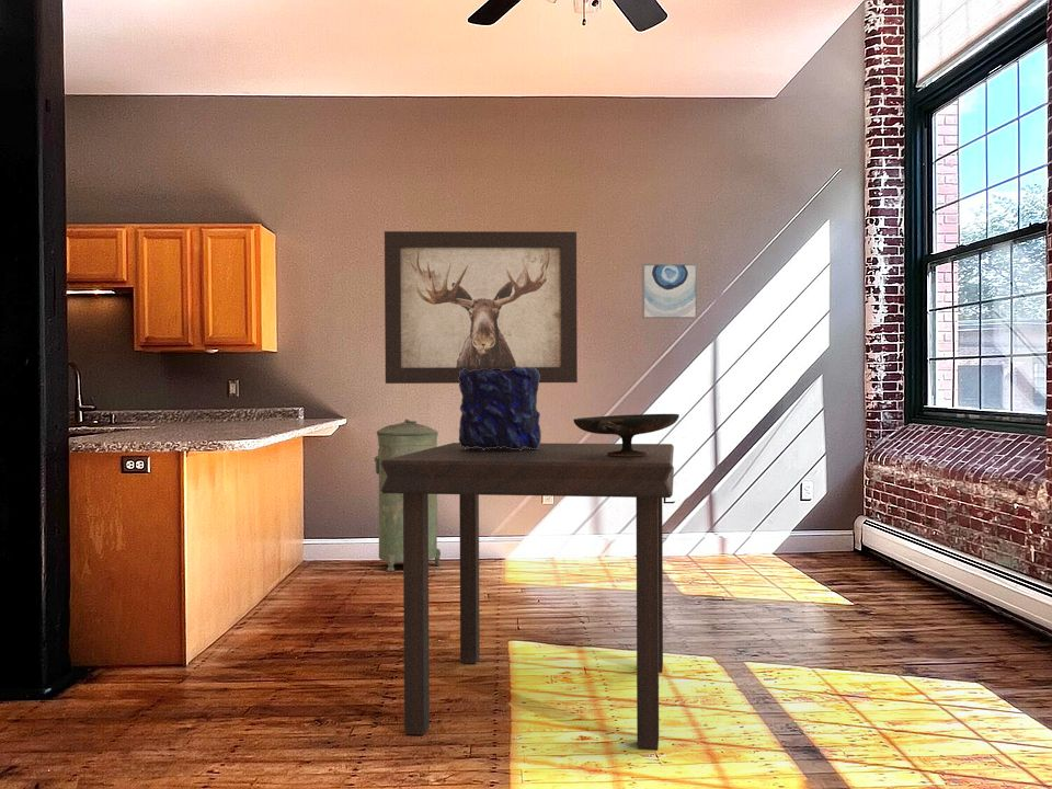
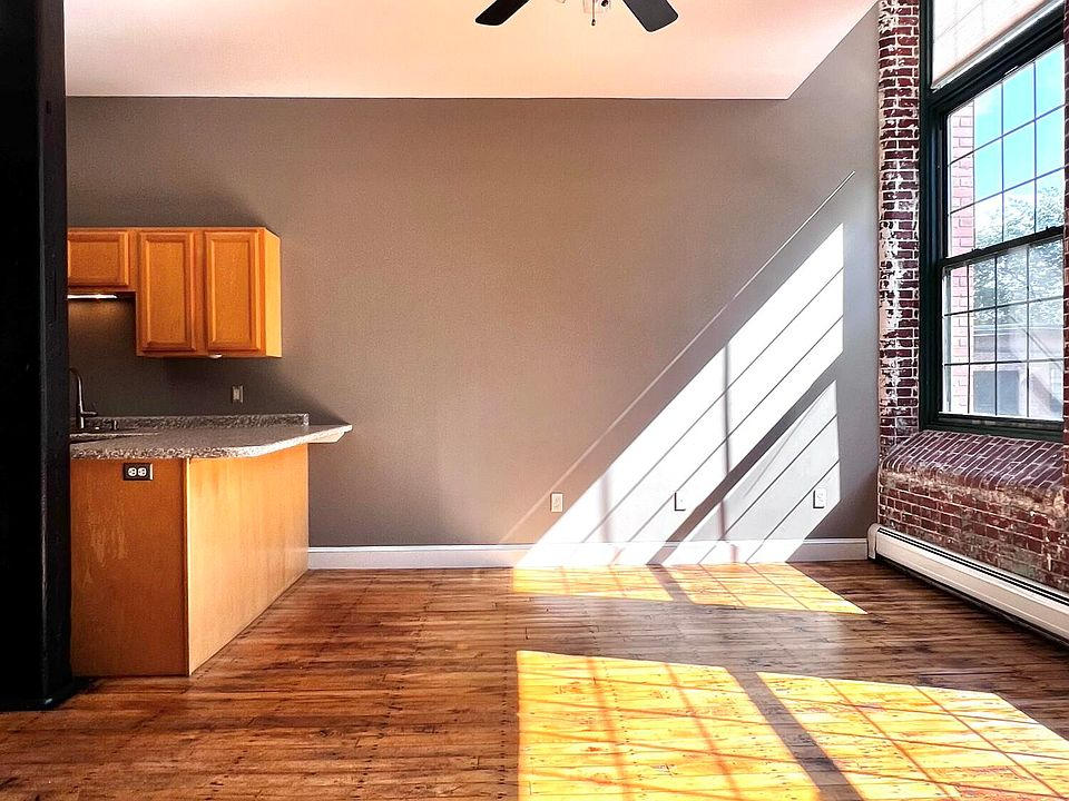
- wall art [384,230,579,385]
- decorative bowl [572,413,681,457]
- vase [458,366,542,450]
- trash can [374,419,442,573]
- wall art [641,263,698,320]
- dining table [380,442,675,751]
